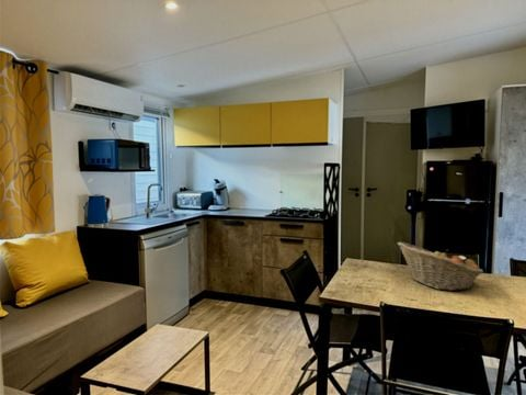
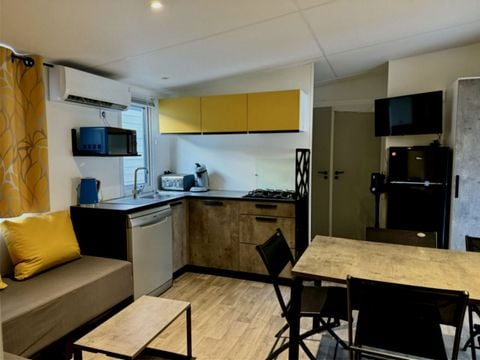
- fruit basket [397,240,484,292]
